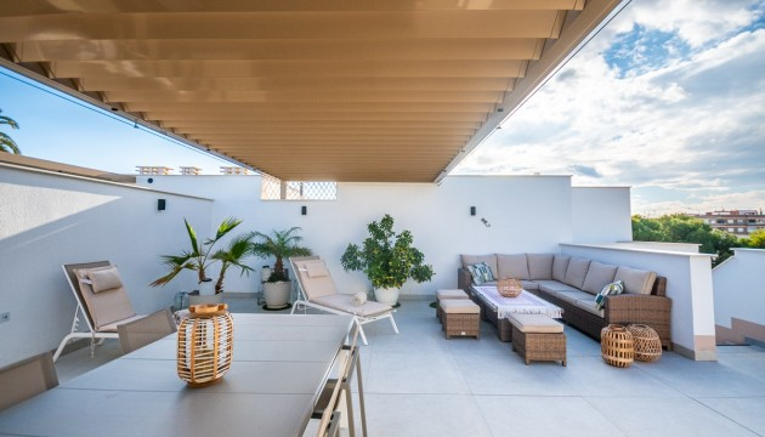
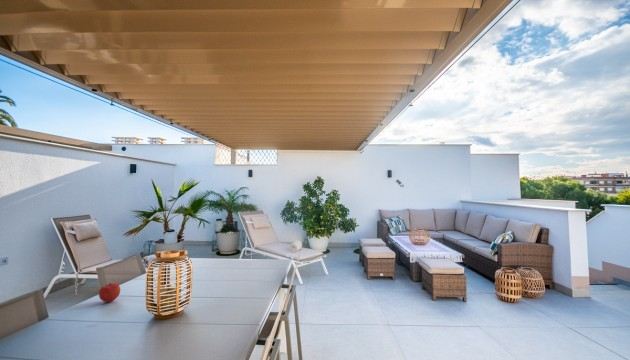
+ fruit [98,282,121,303]
